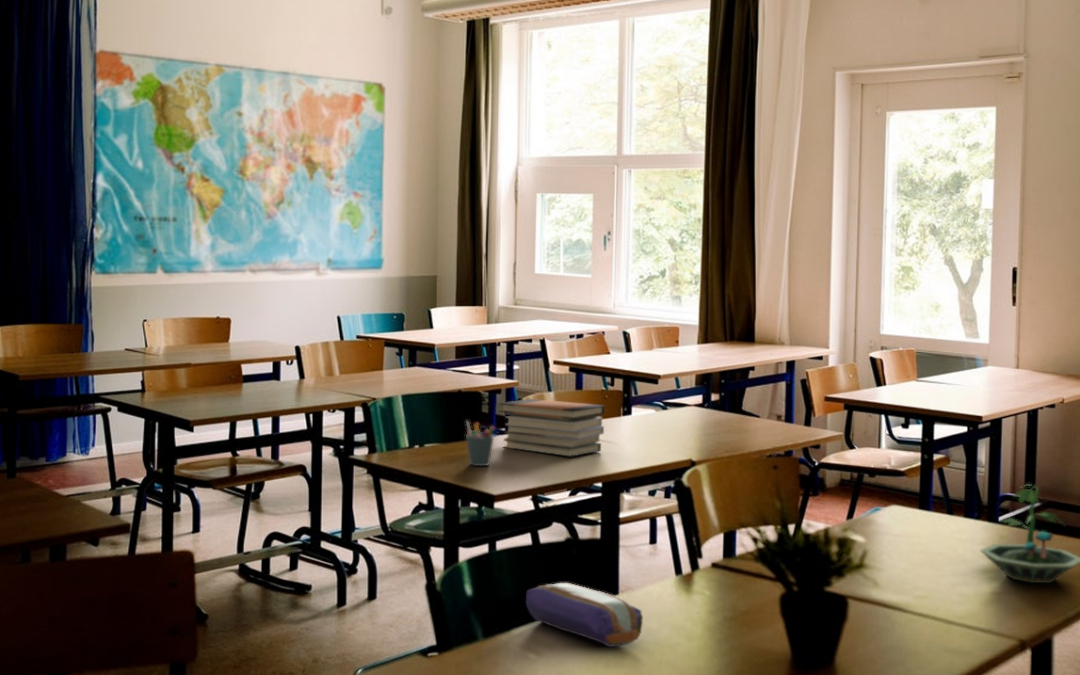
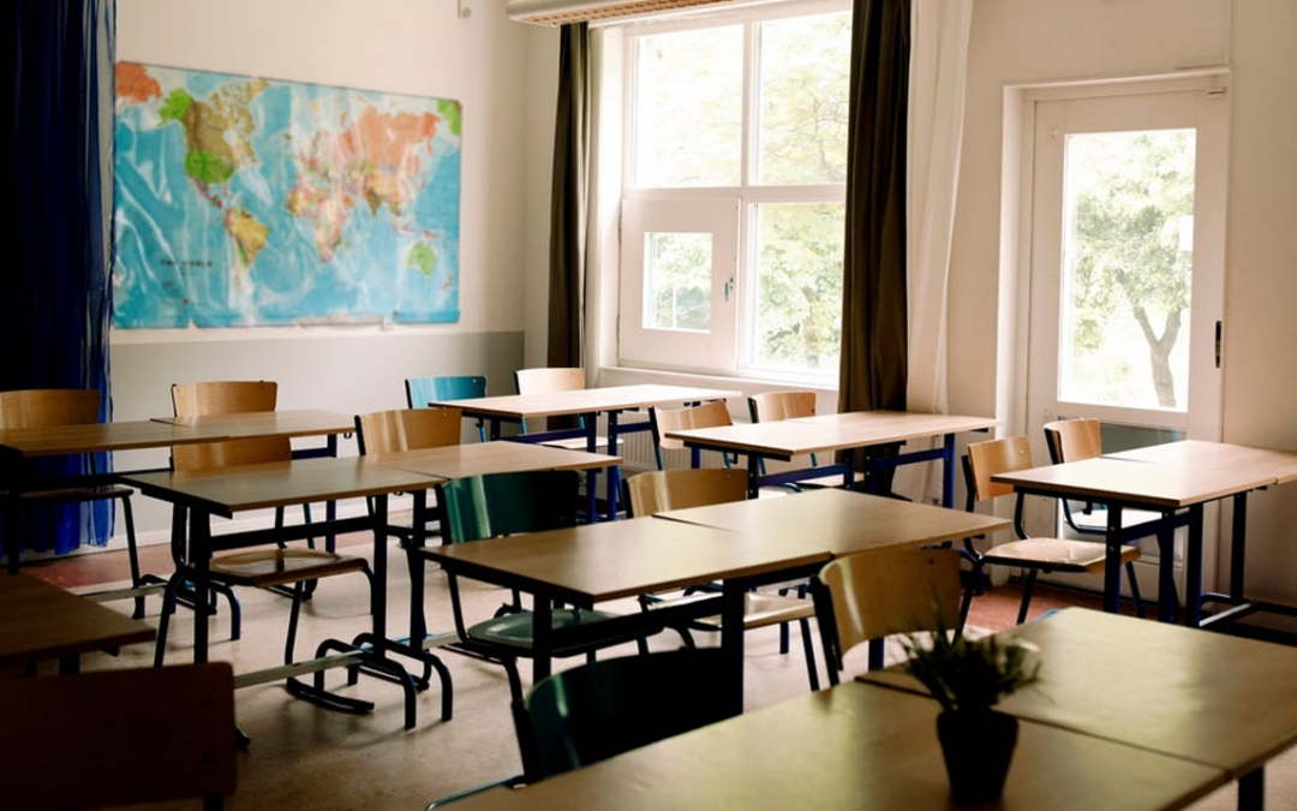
- book stack [498,398,606,458]
- terrarium [979,483,1080,584]
- pencil case [525,582,644,648]
- pen holder [465,420,495,467]
